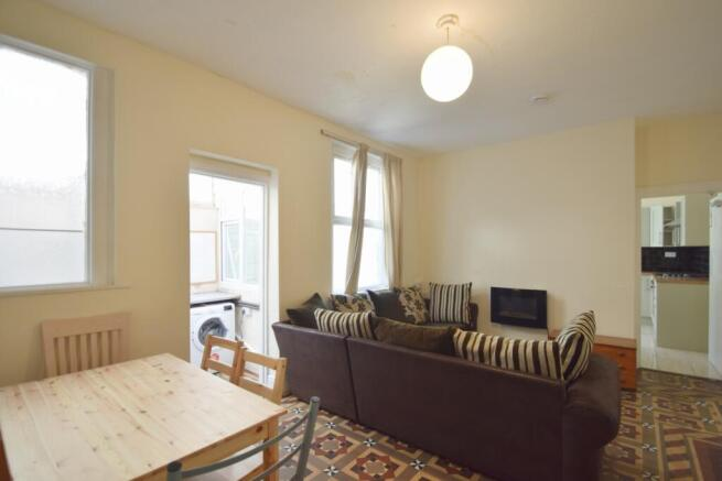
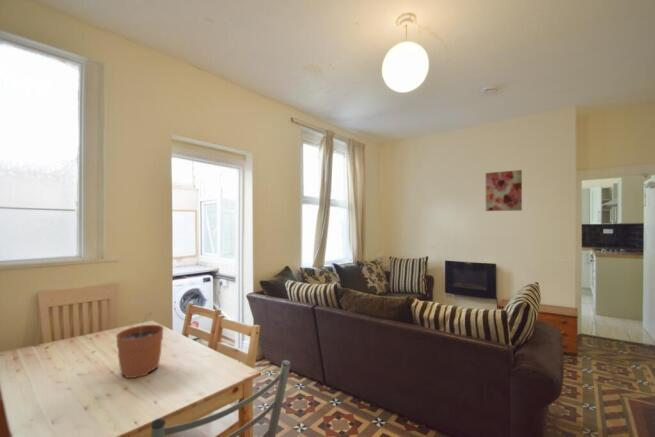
+ wall art [485,169,523,212]
+ plant pot [115,312,165,379]
